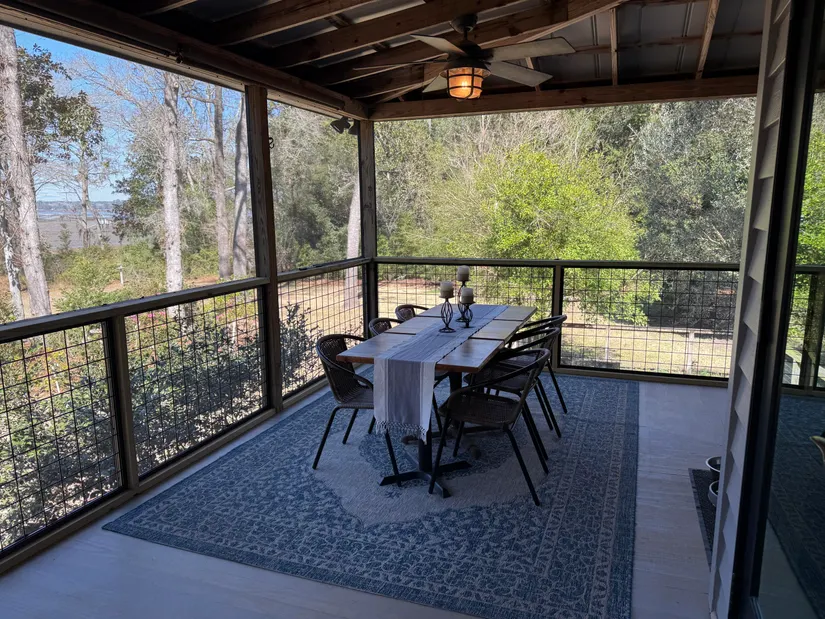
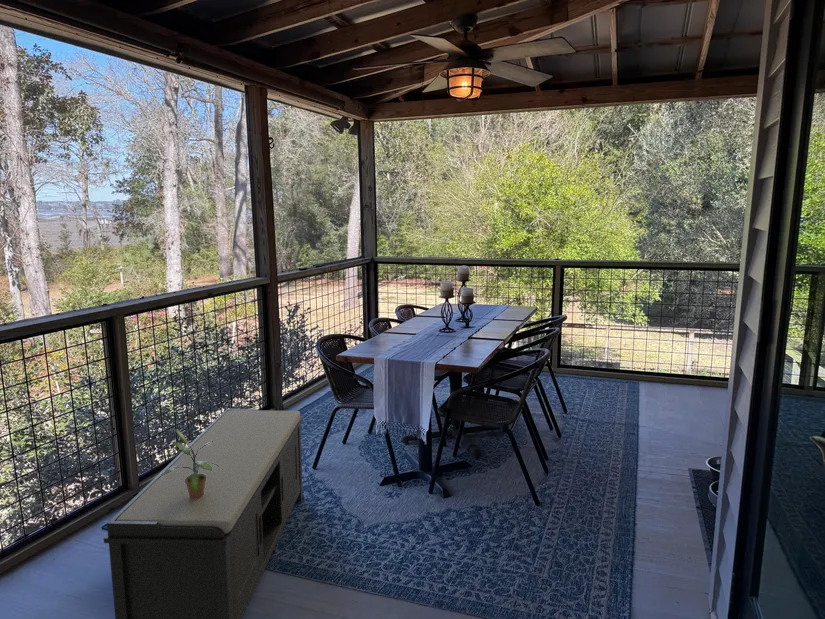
+ potted plant [159,428,223,499]
+ bench [103,408,304,619]
